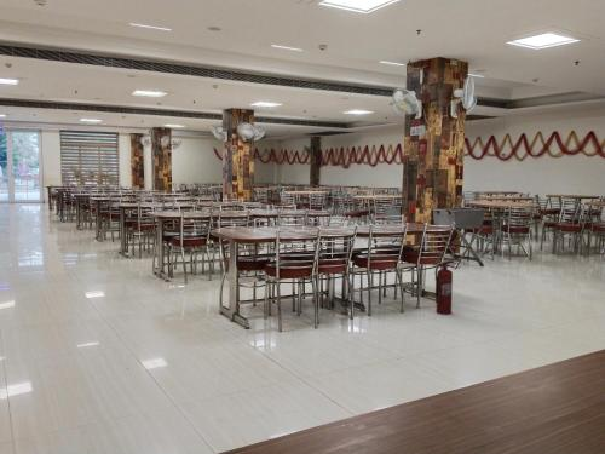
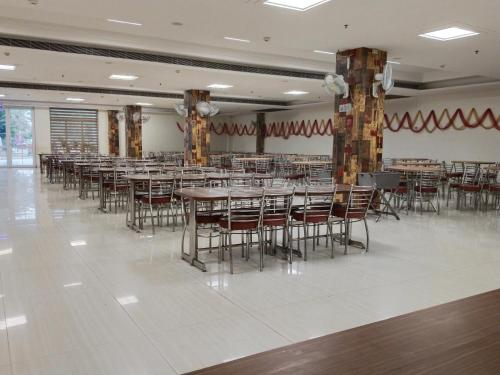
- fire extinguisher [433,259,455,315]
